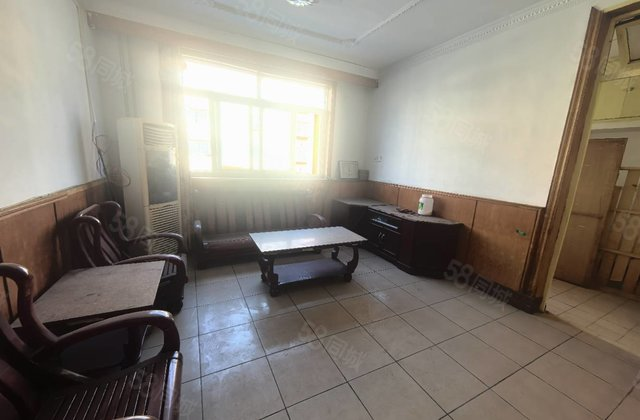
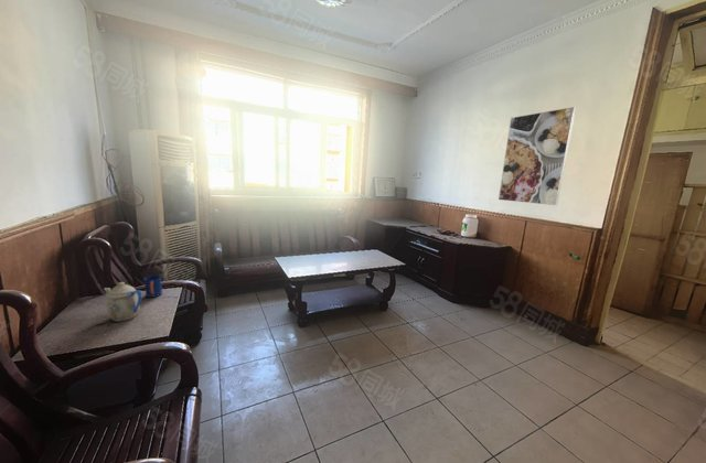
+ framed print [498,106,577,206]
+ mug [143,274,163,299]
+ teapot [104,281,142,322]
